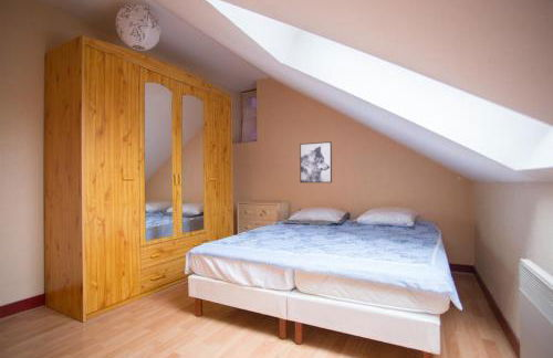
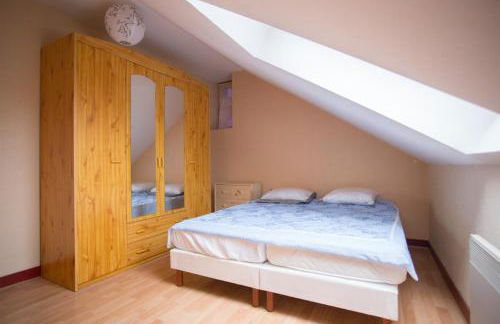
- wall art [299,140,333,183]
